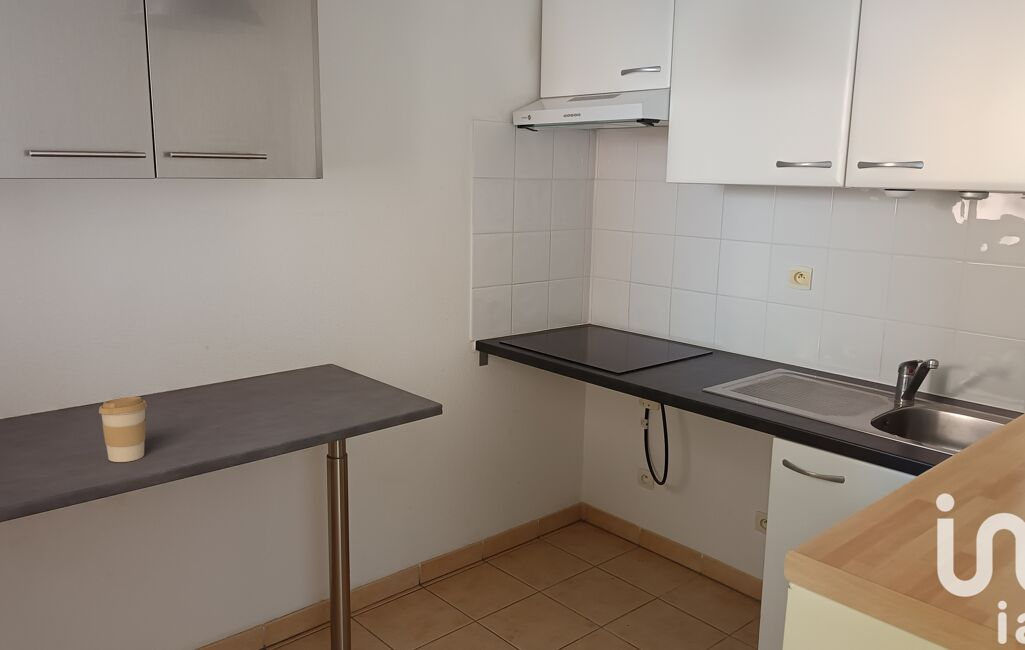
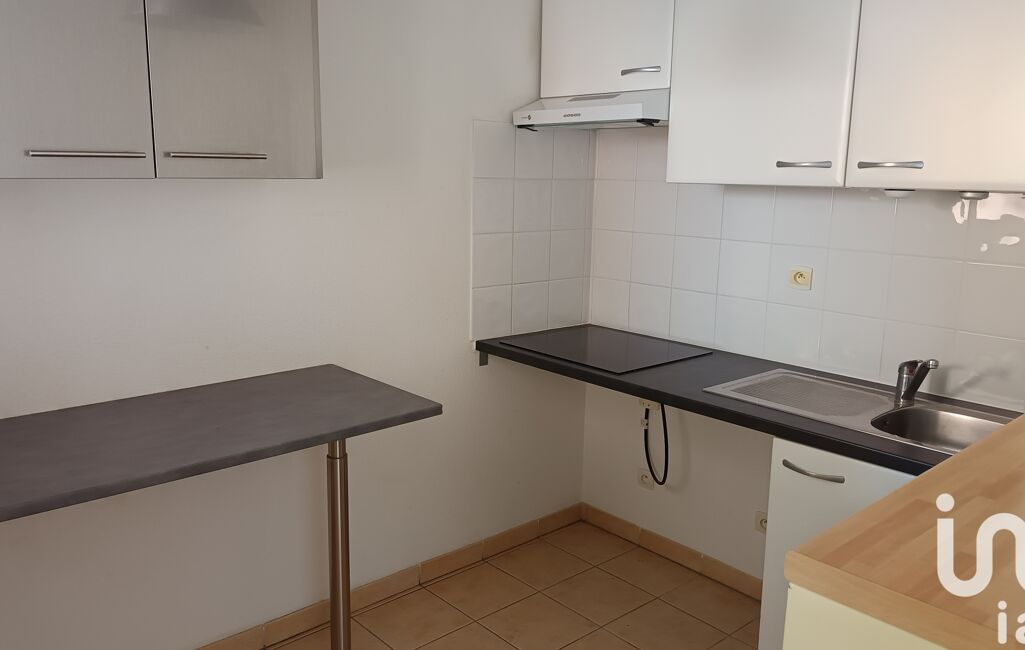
- coffee cup [98,396,148,463]
